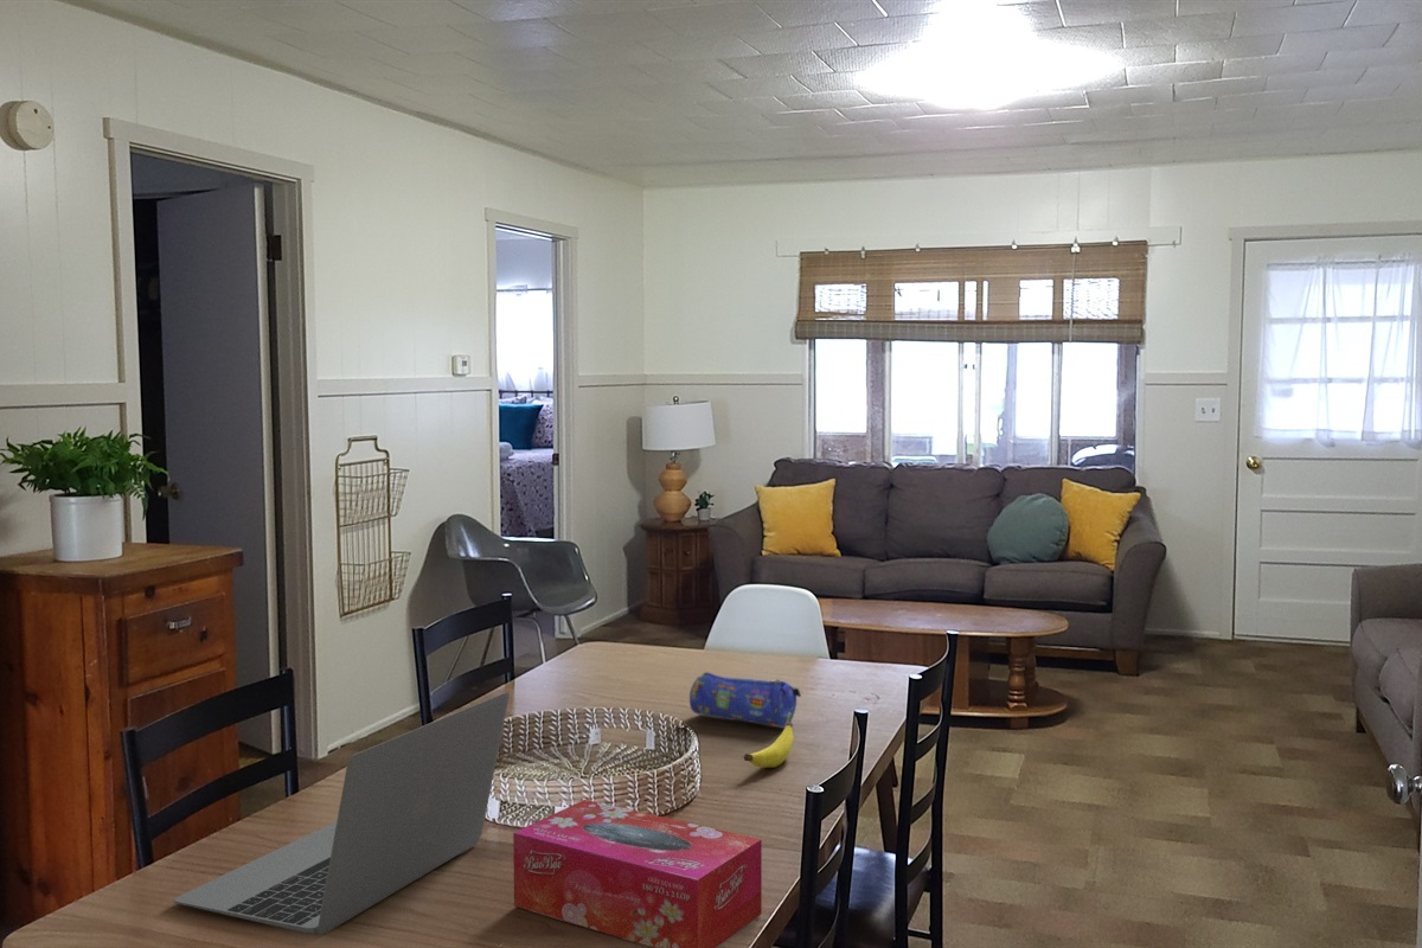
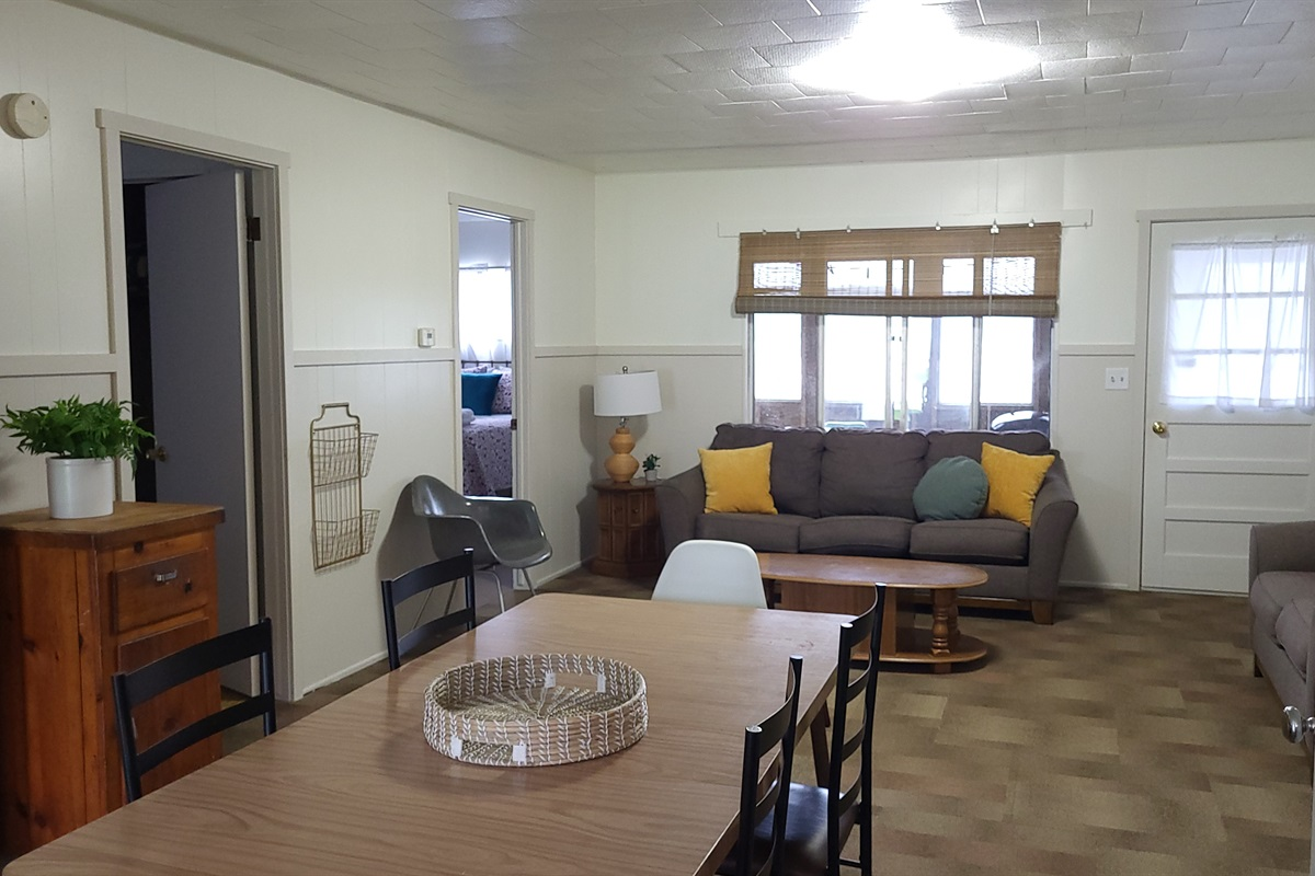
- tissue box [512,799,763,948]
- laptop [173,691,511,936]
- banana [743,720,795,768]
- pencil case [688,671,802,729]
